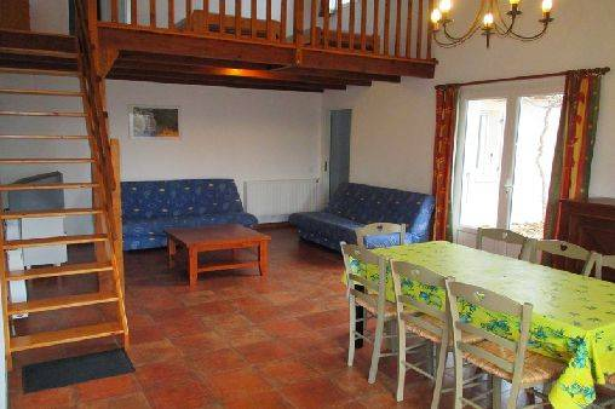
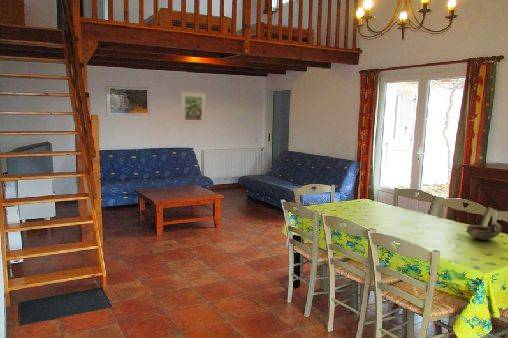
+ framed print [180,91,207,125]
+ oil lamp [466,222,502,241]
